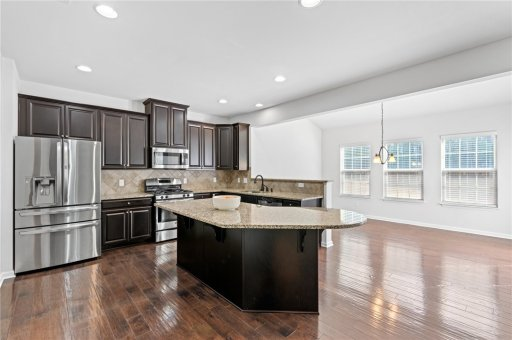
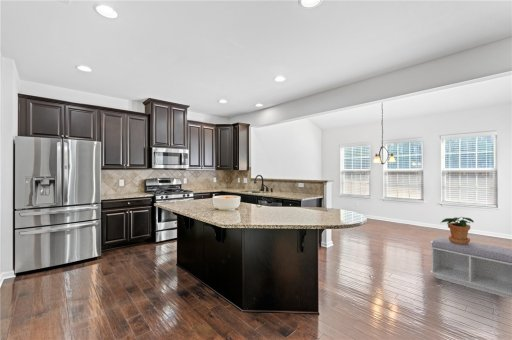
+ bench [429,236,512,299]
+ potted plant [440,216,475,244]
